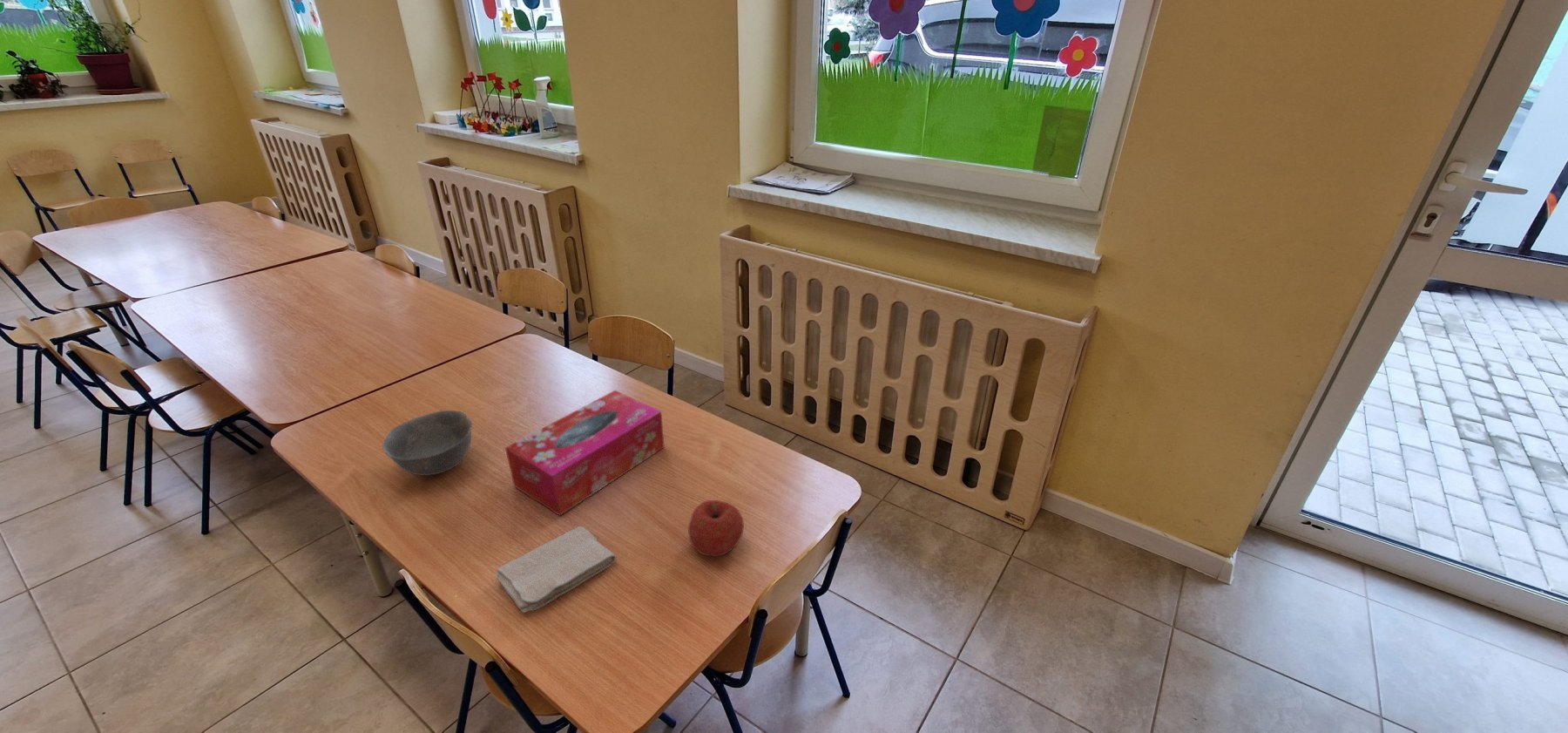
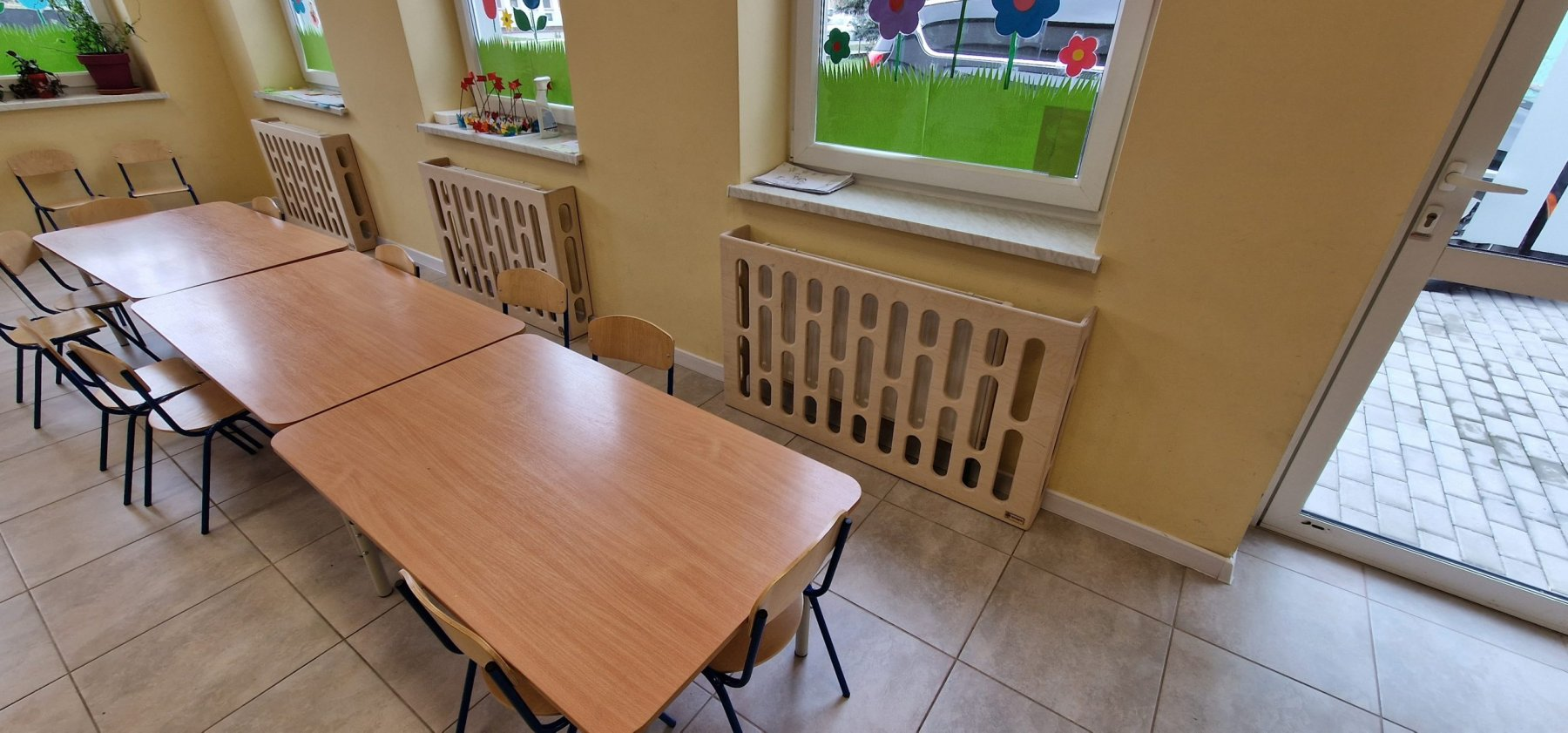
- fruit [687,499,745,558]
- washcloth [495,526,617,614]
- bowl [382,410,473,477]
- tissue box [504,390,666,517]
